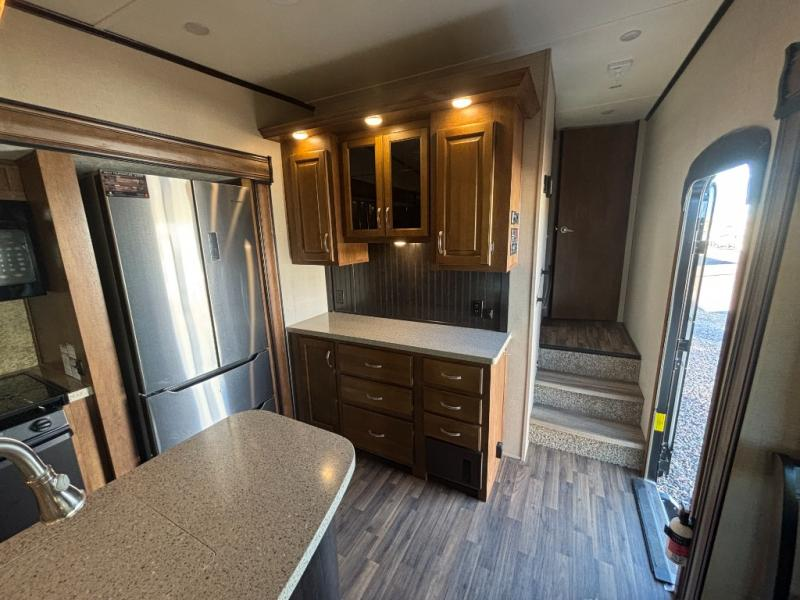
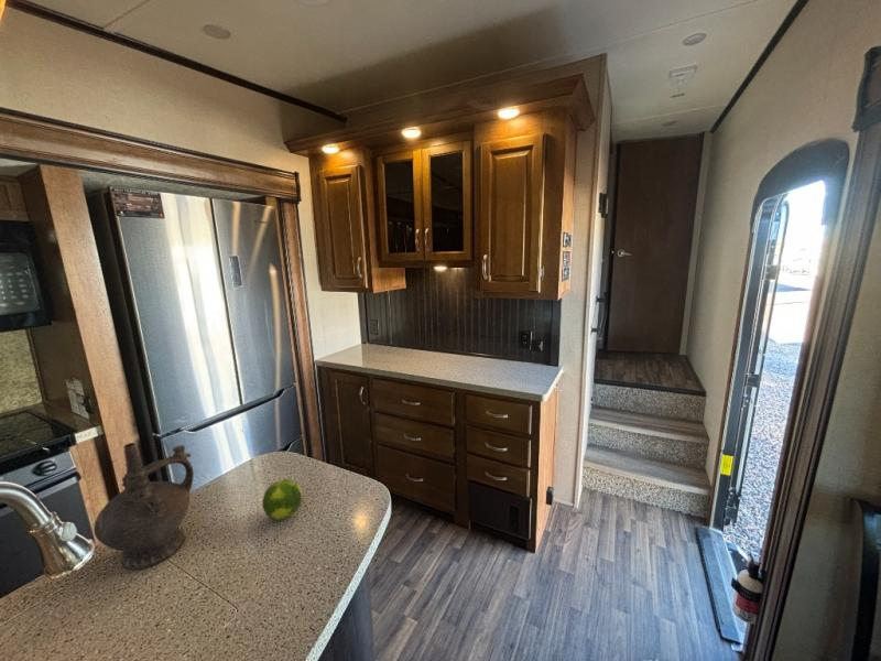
+ fruit [261,478,303,521]
+ ceremonial vessel [93,442,195,571]
